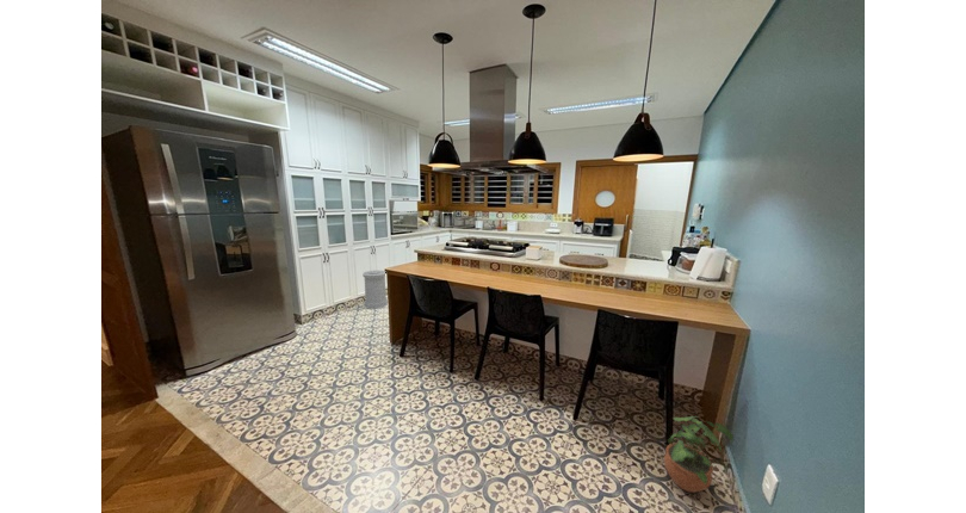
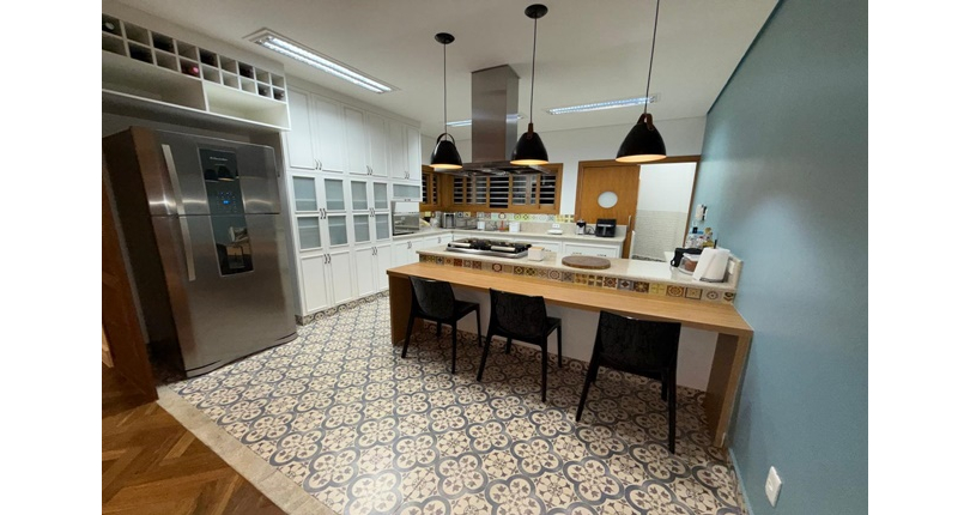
- potted plant [663,415,735,494]
- trash can [361,270,389,310]
